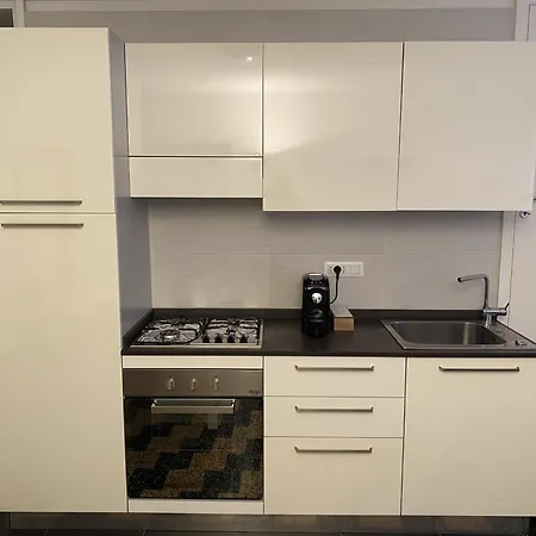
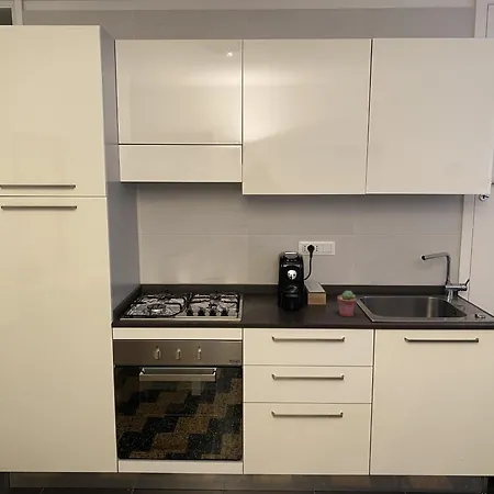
+ potted succulent [336,290,358,317]
